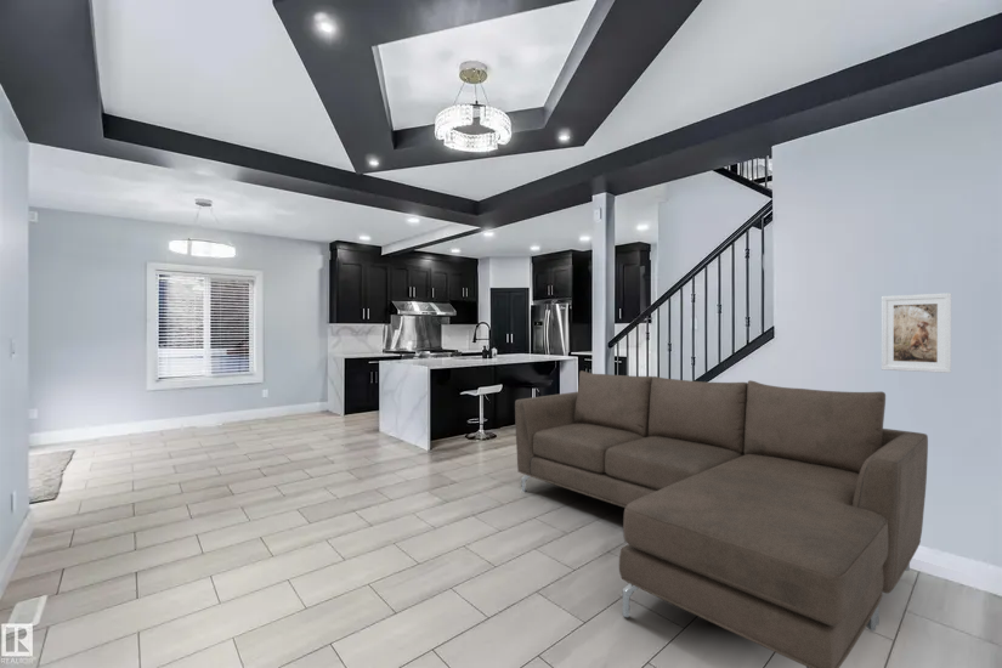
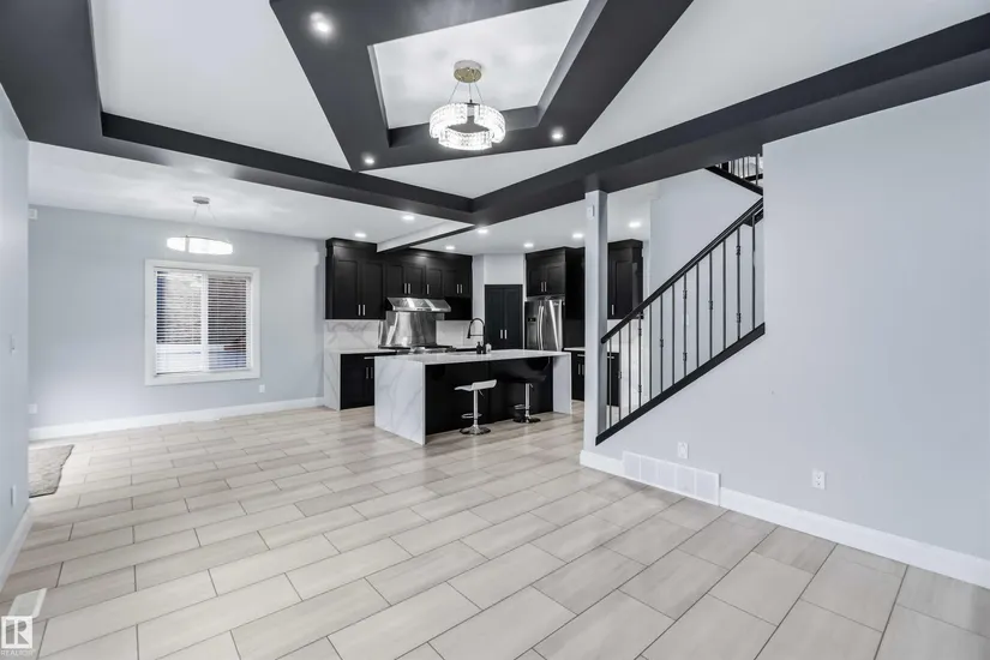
- sofa [514,369,929,668]
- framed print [881,291,952,374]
